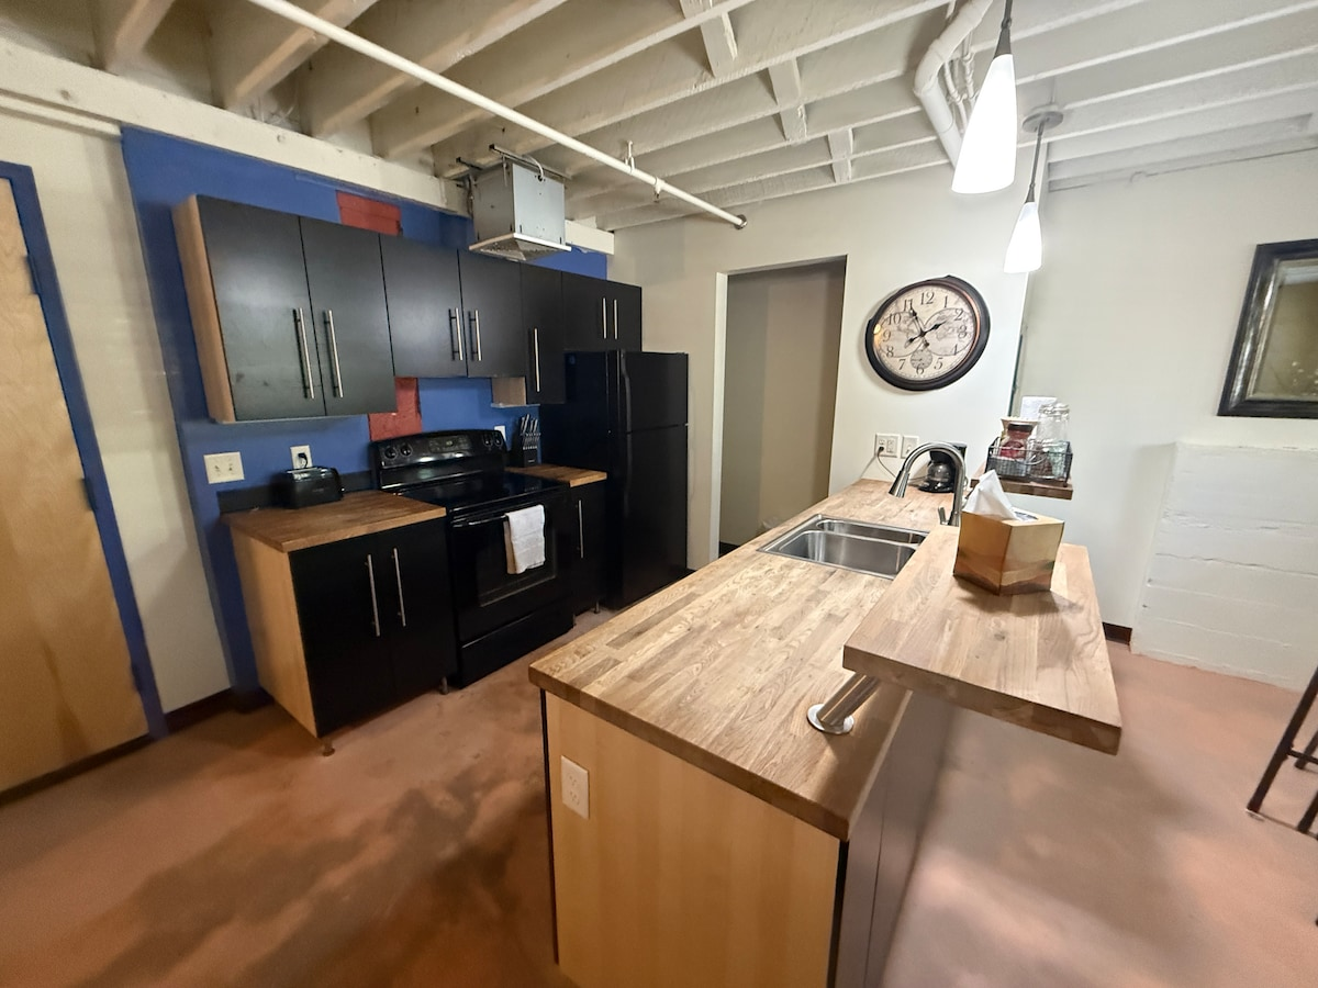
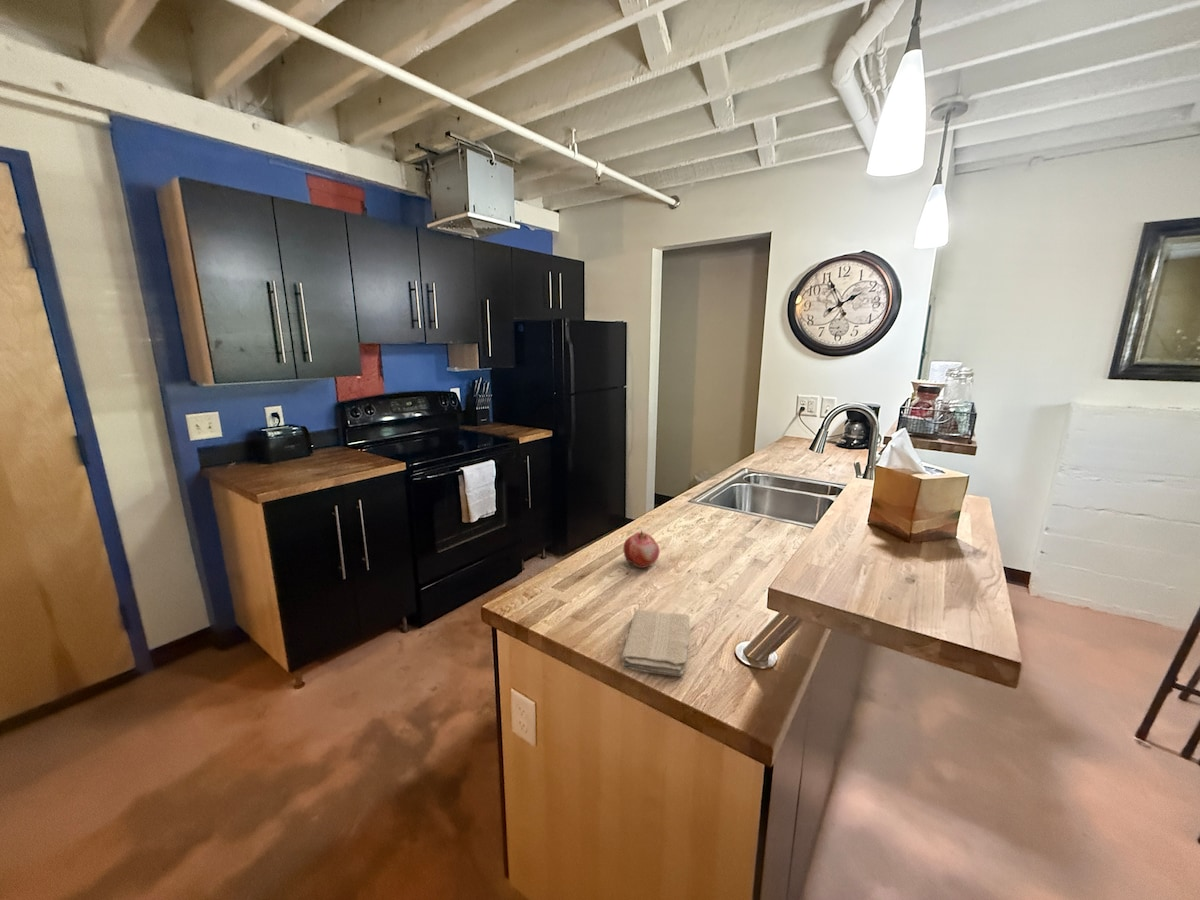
+ fruit [622,529,661,569]
+ washcloth [621,609,690,677]
